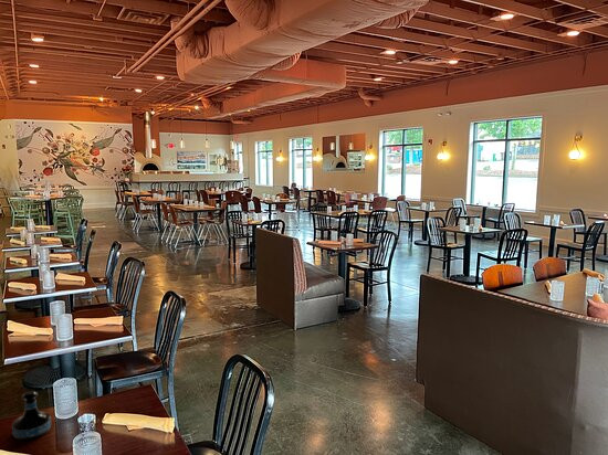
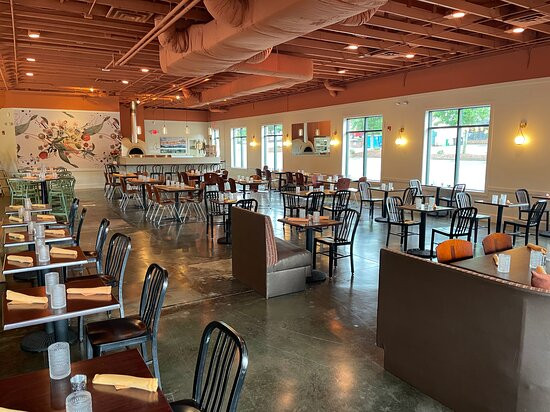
- tequila bottle [11,390,52,442]
